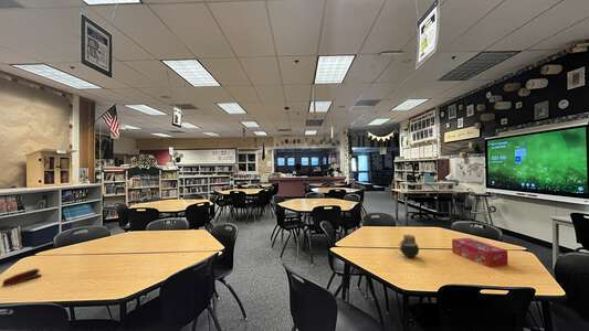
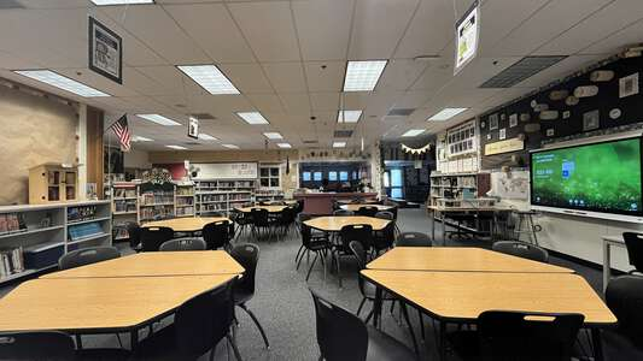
- tissue box [451,237,508,268]
- jar [397,234,420,258]
- stapler [1,268,43,288]
